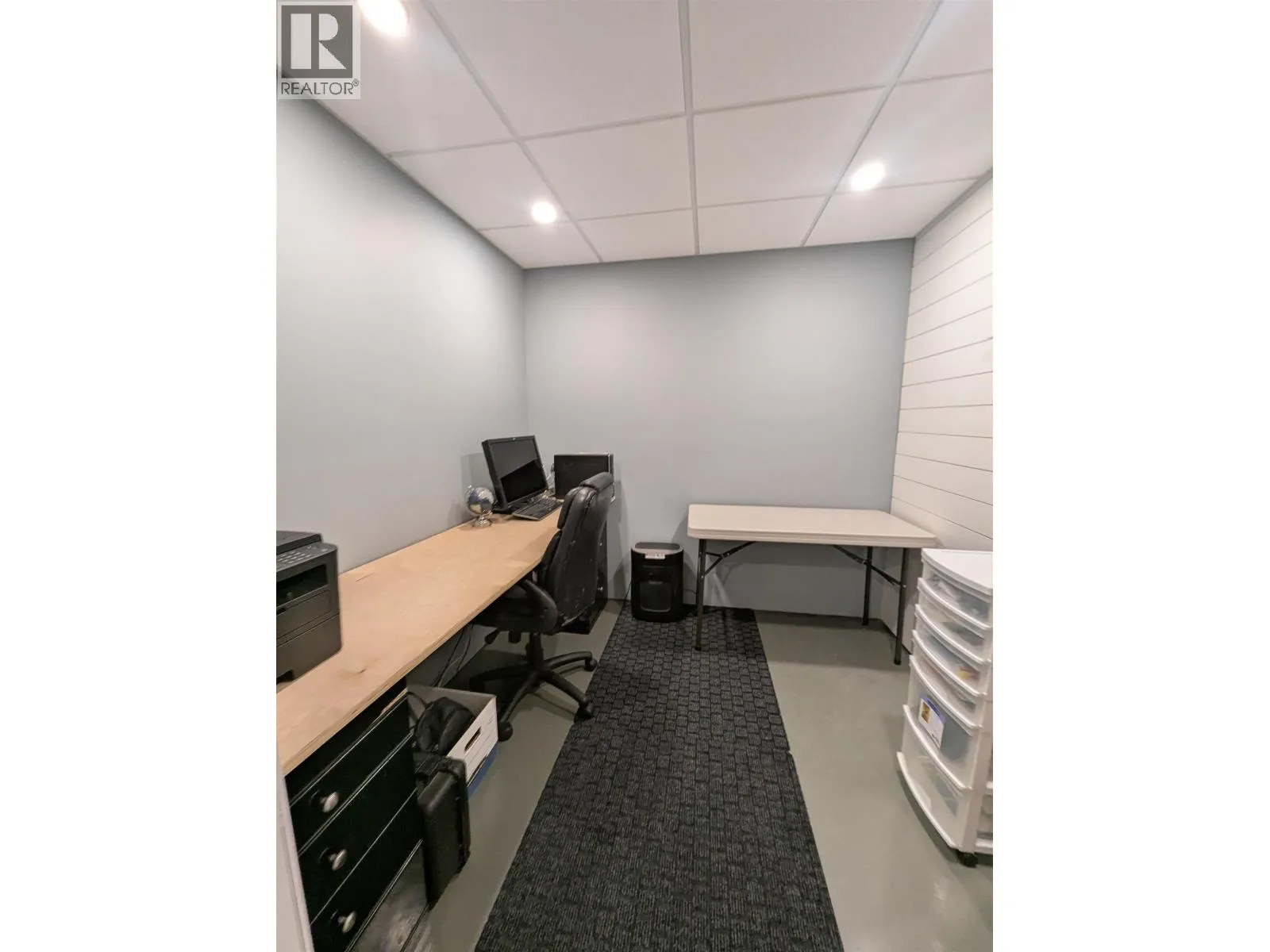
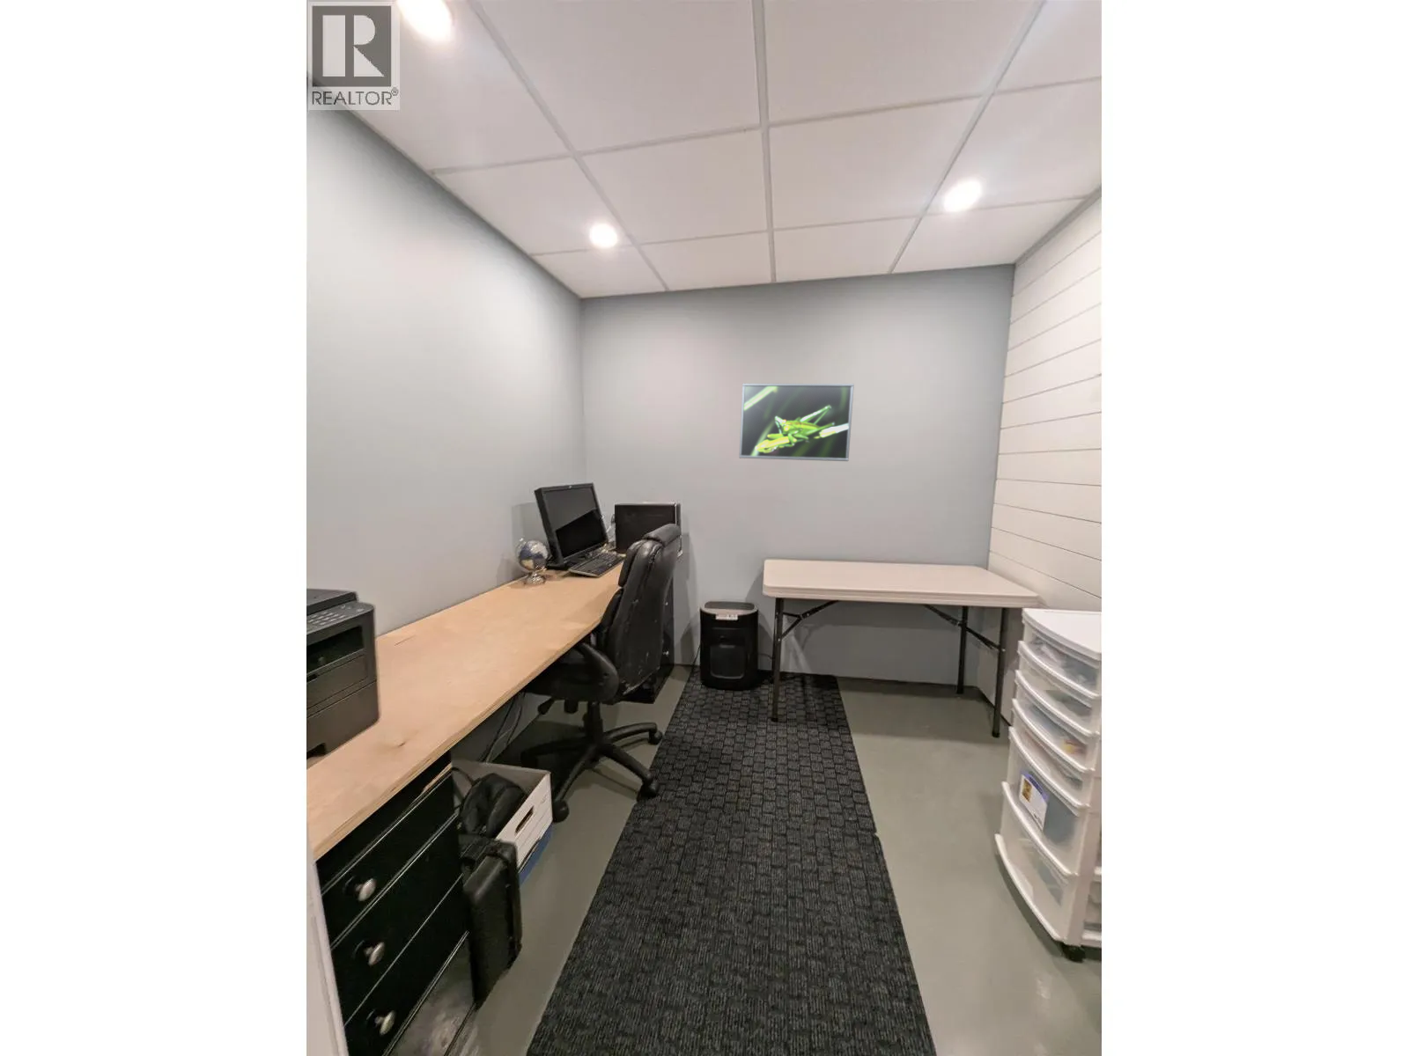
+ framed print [738,383,855,463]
